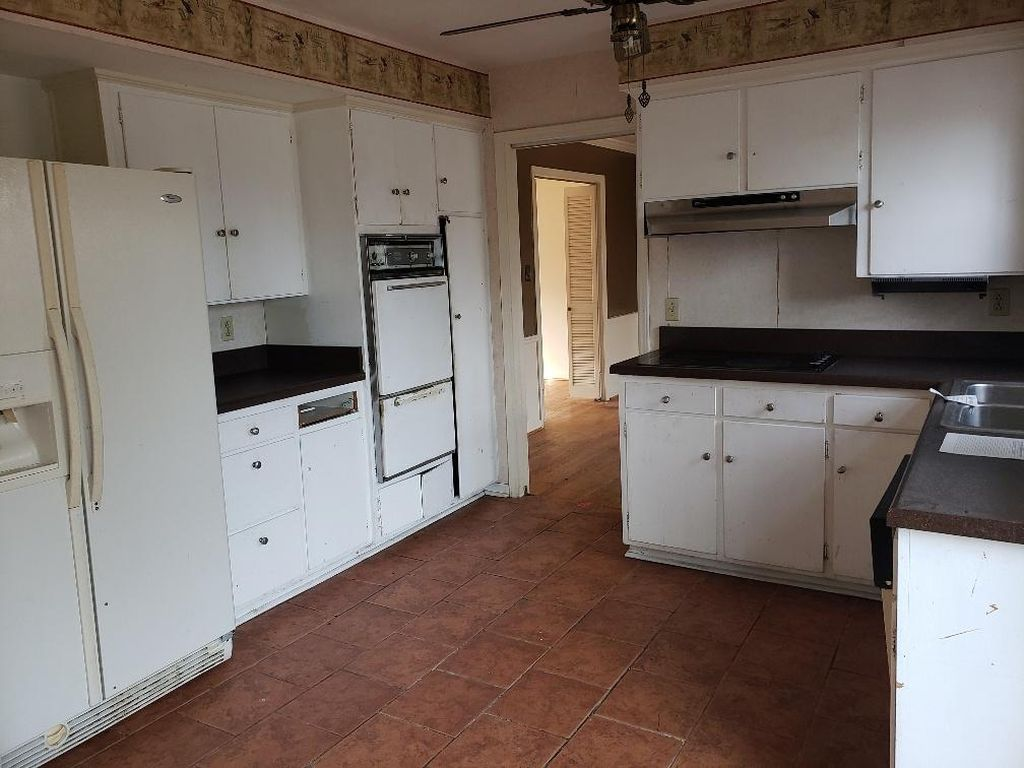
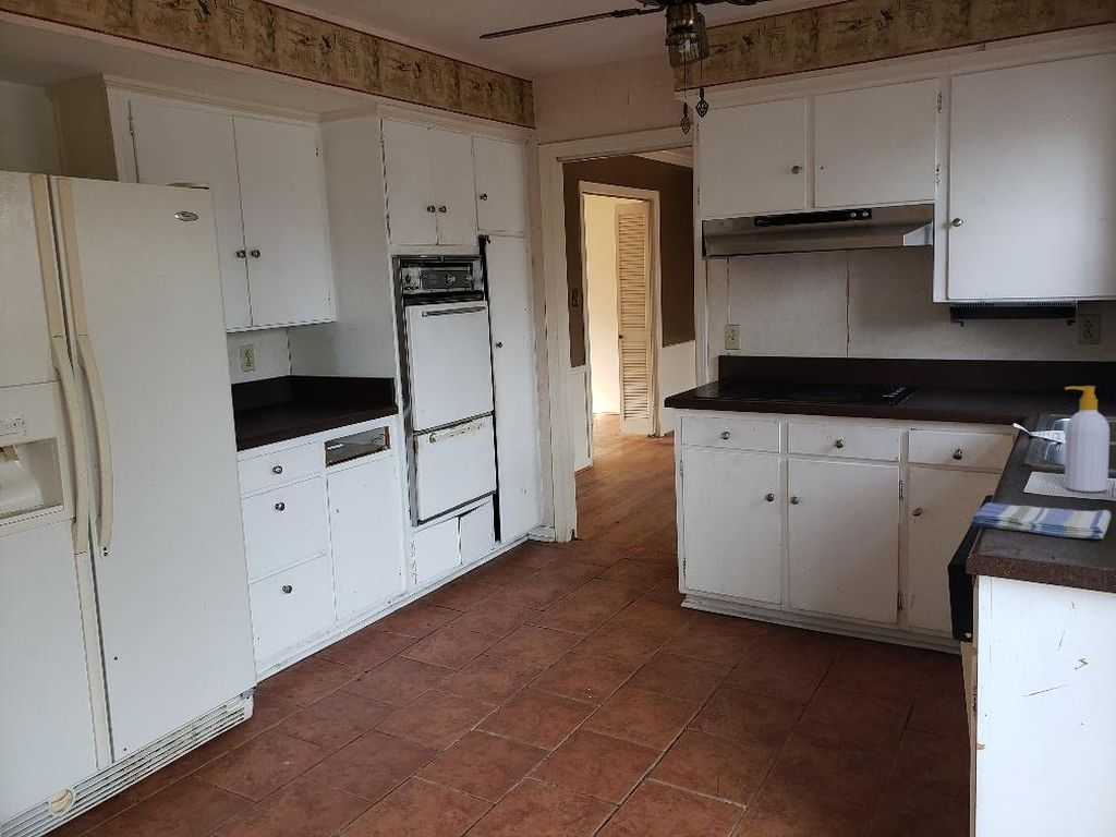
+ soap bottle [1064,385,1111,493]
+ dish towel [969,501,1112,539]
